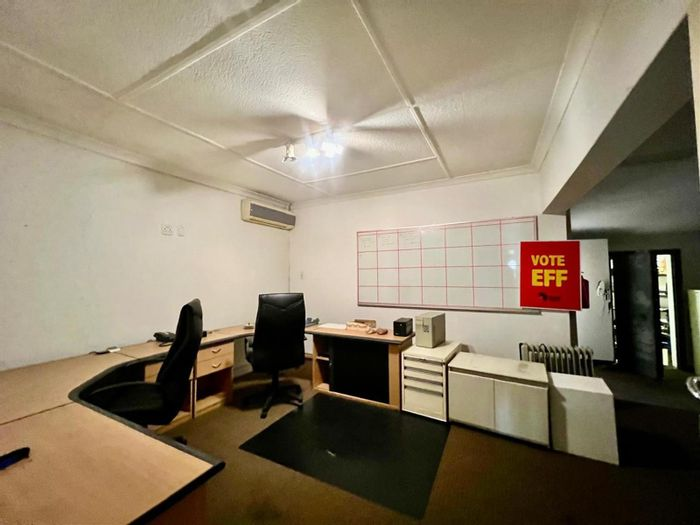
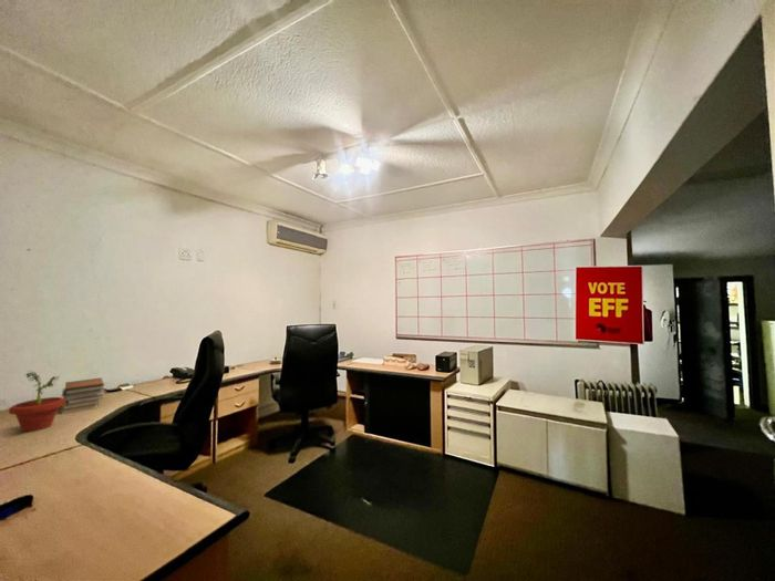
+ book stack [60,376,105,415]
+ potted plant [8,371,65,433]
